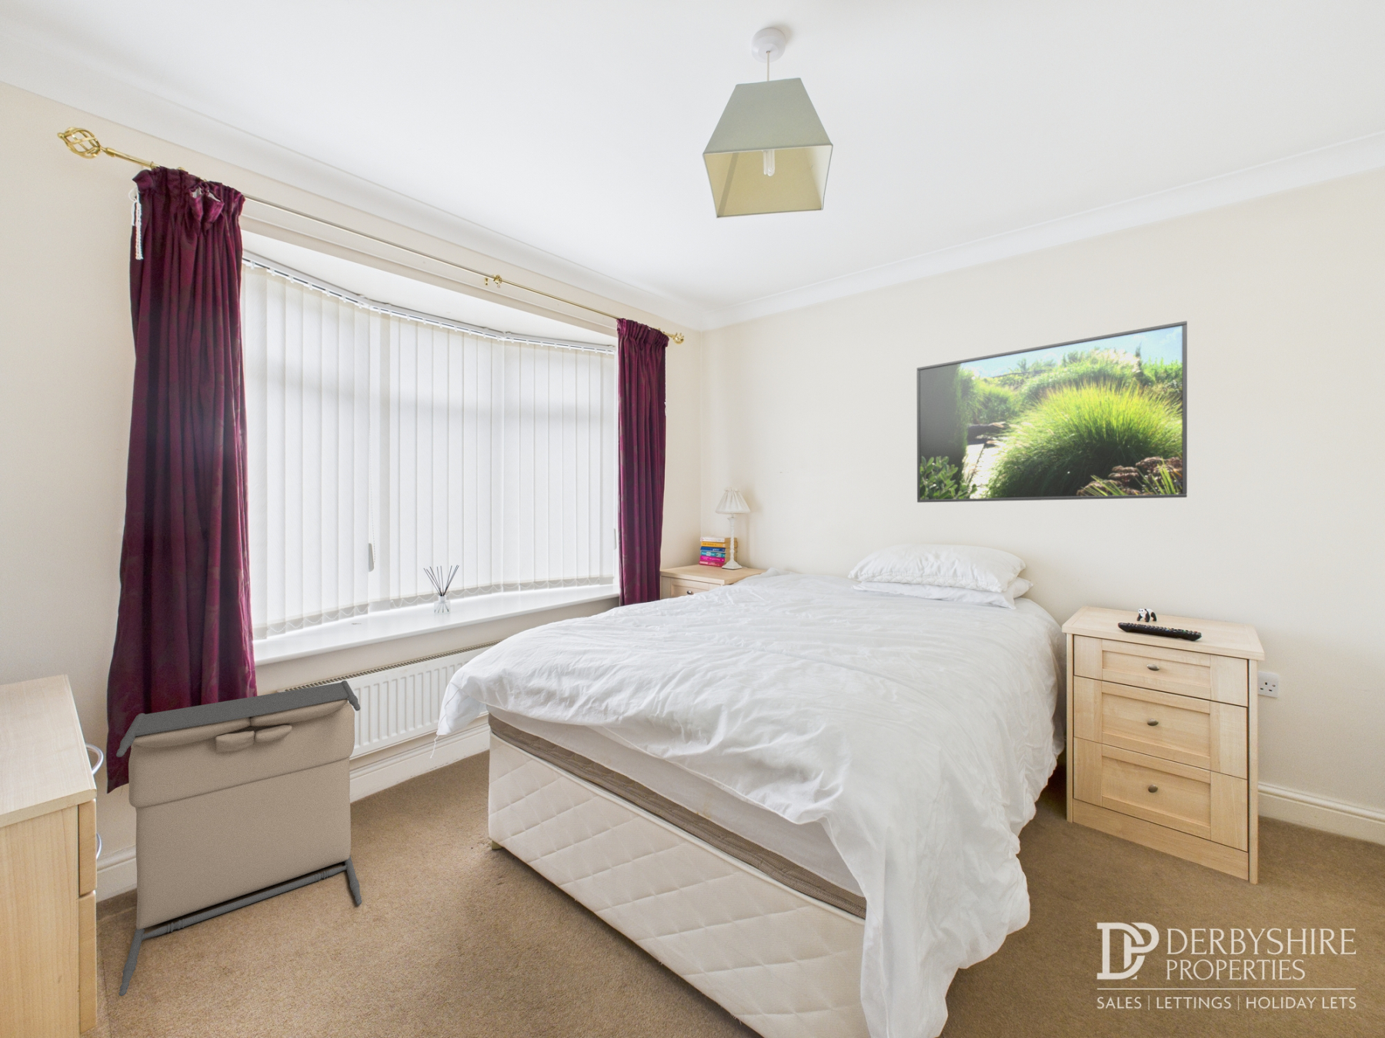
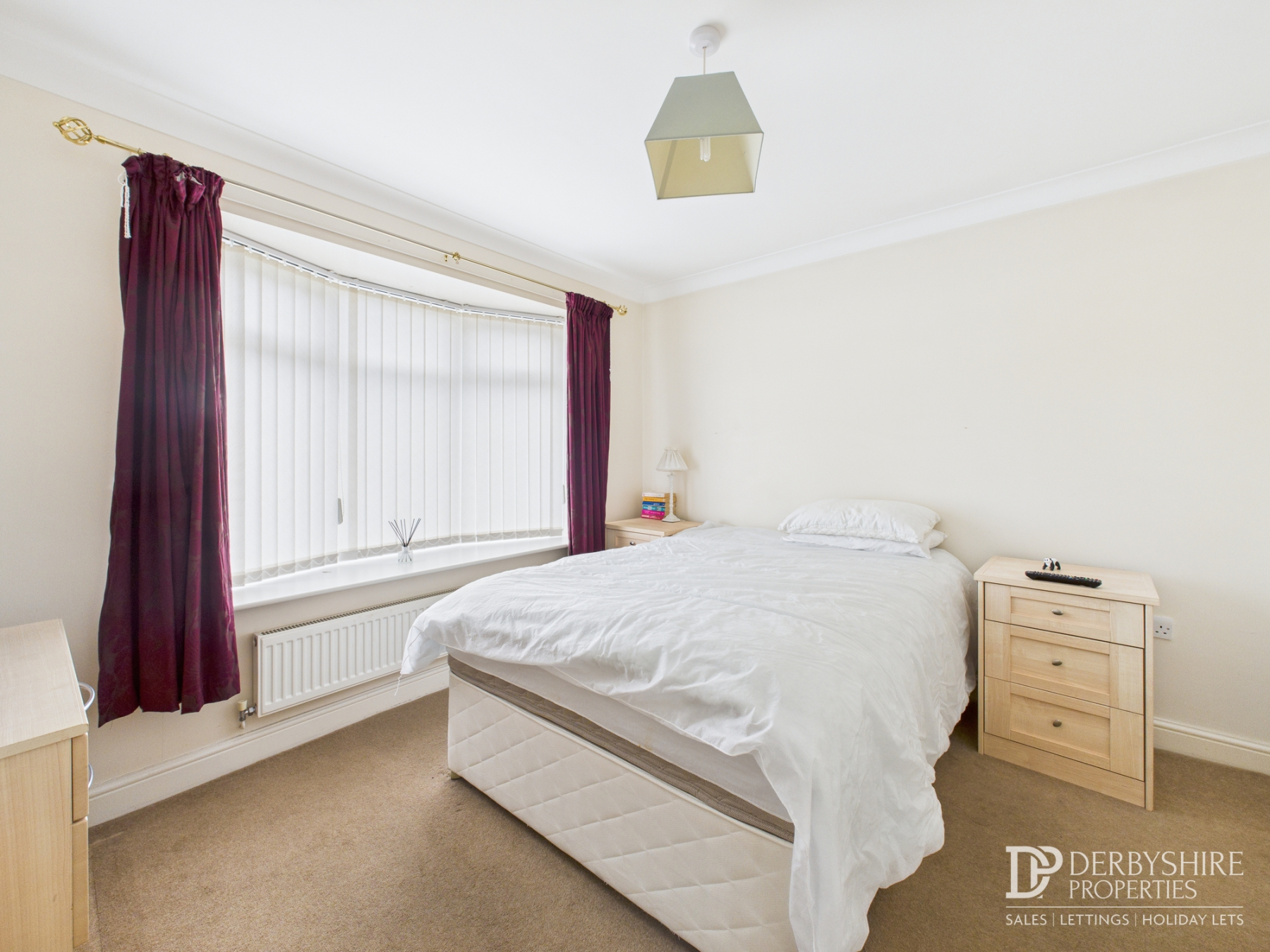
- laundry hamper [116,679,362,998]
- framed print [916,319,1188,503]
